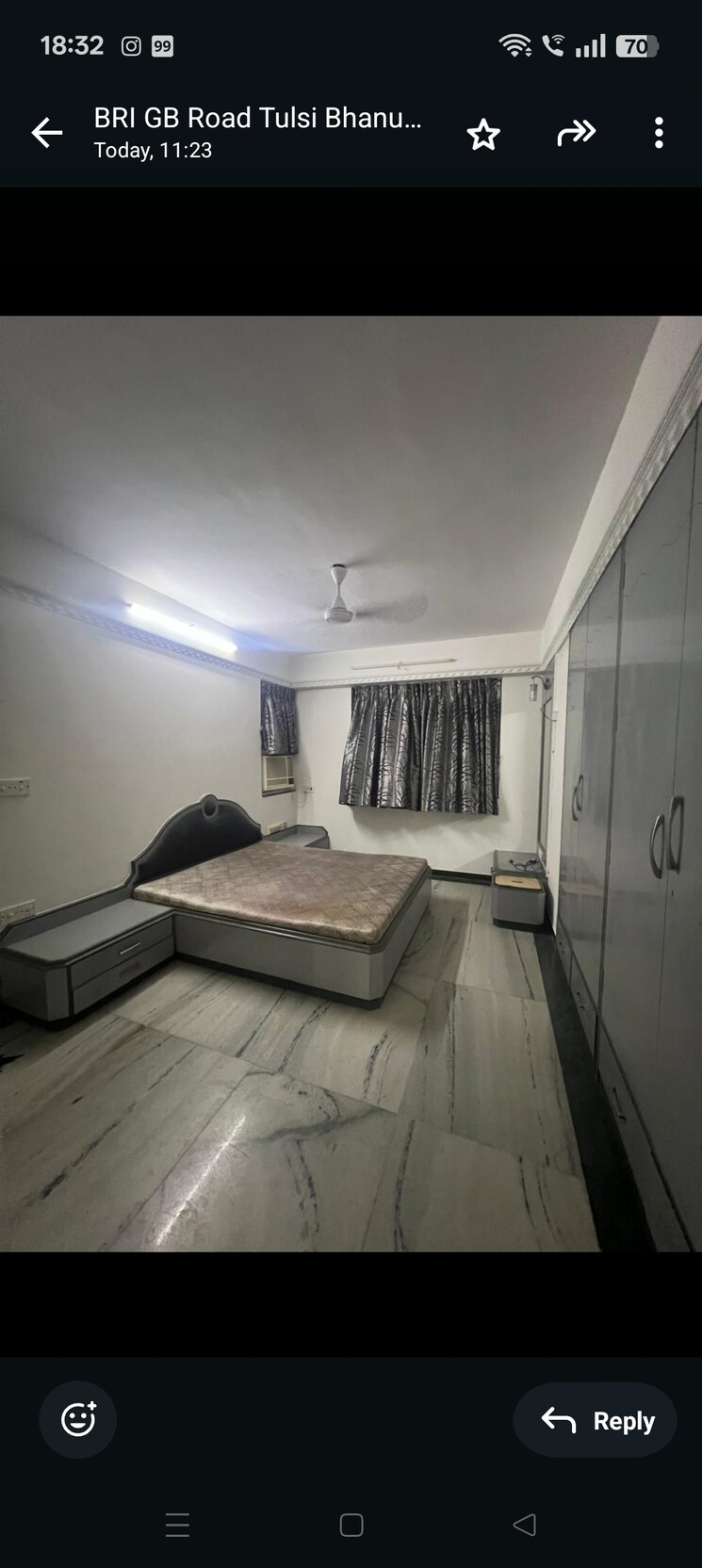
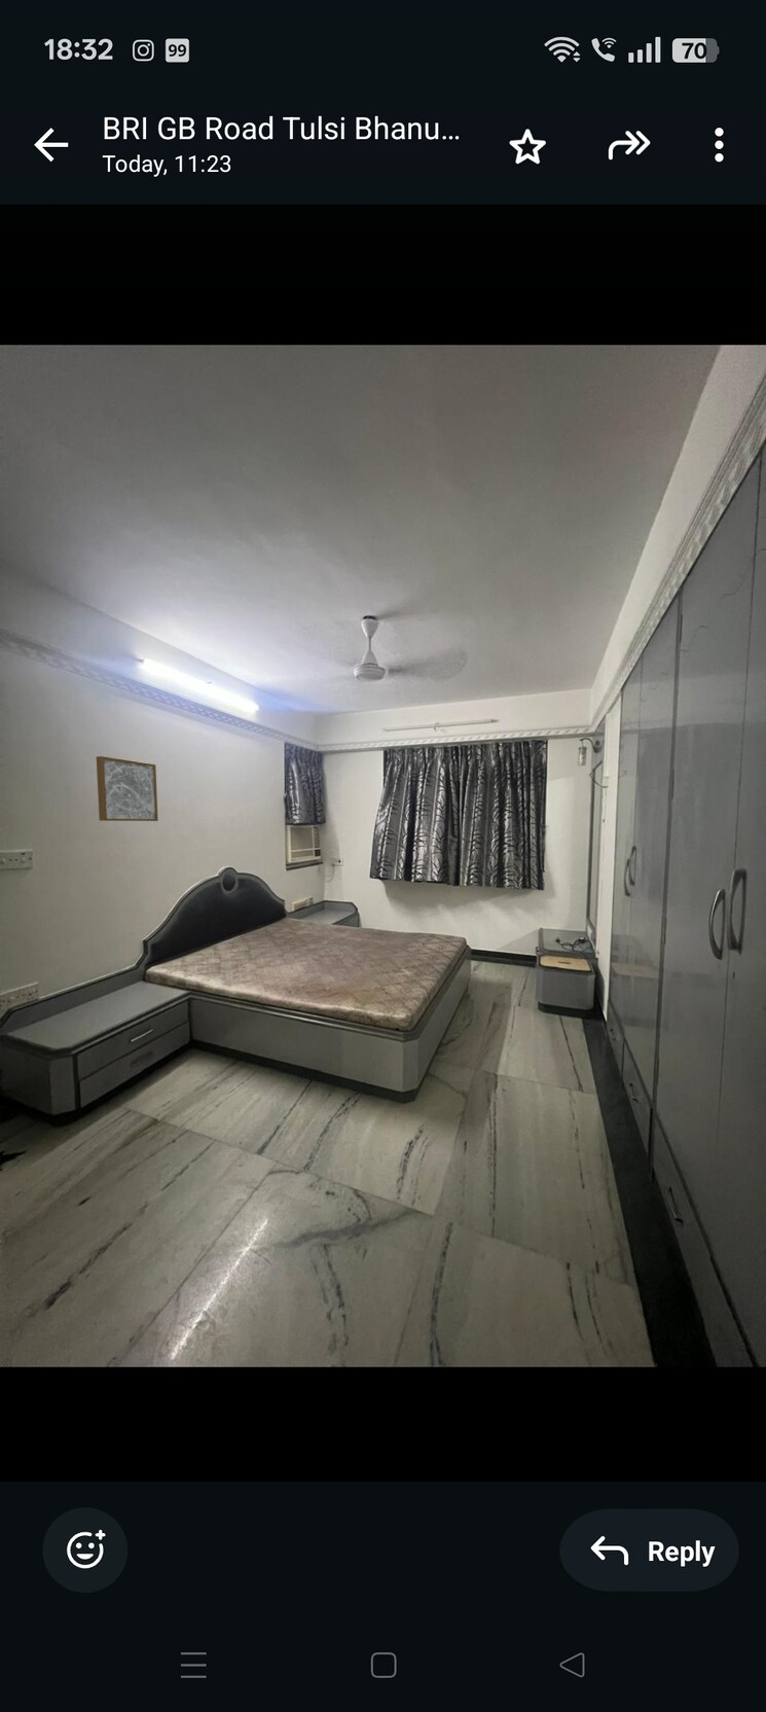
+ wall art [96,756,159,822]
